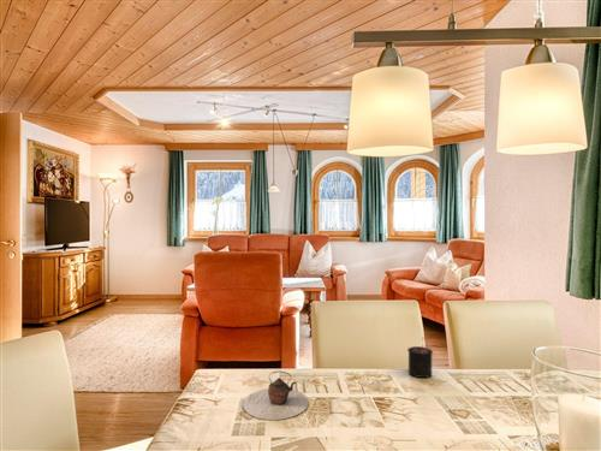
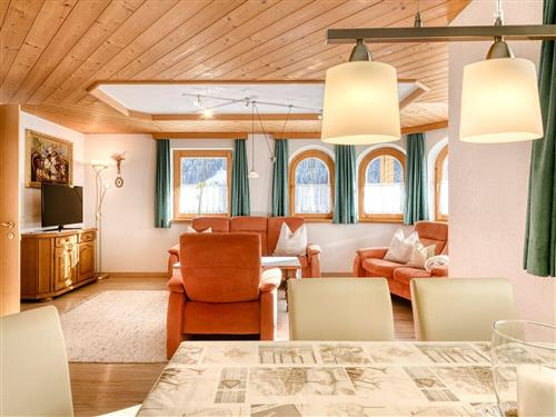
- teapot [242,370,309,421]
- candle [406,337,434,379]
